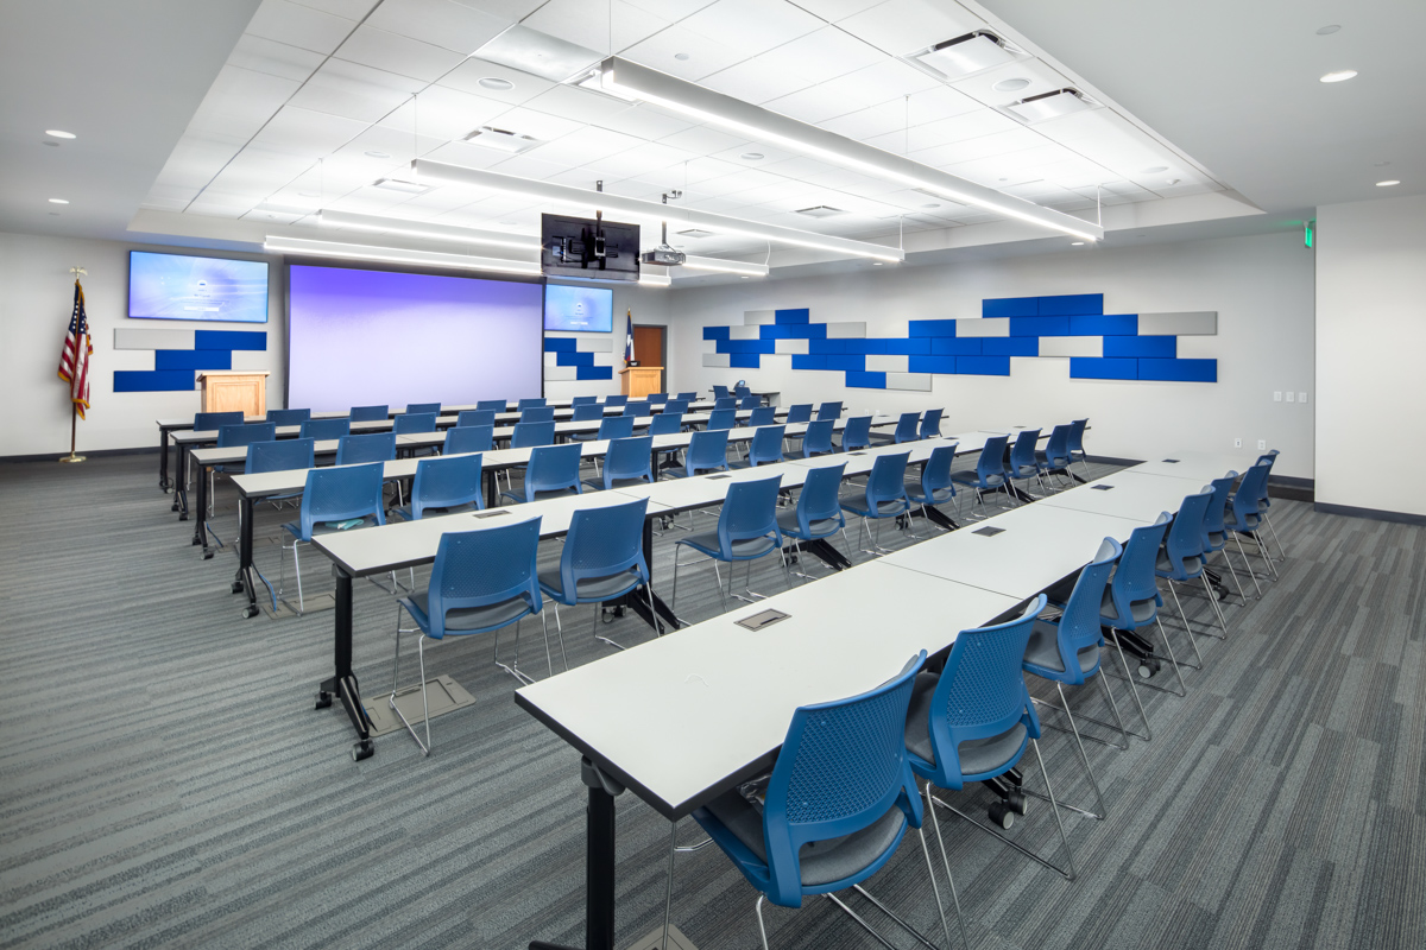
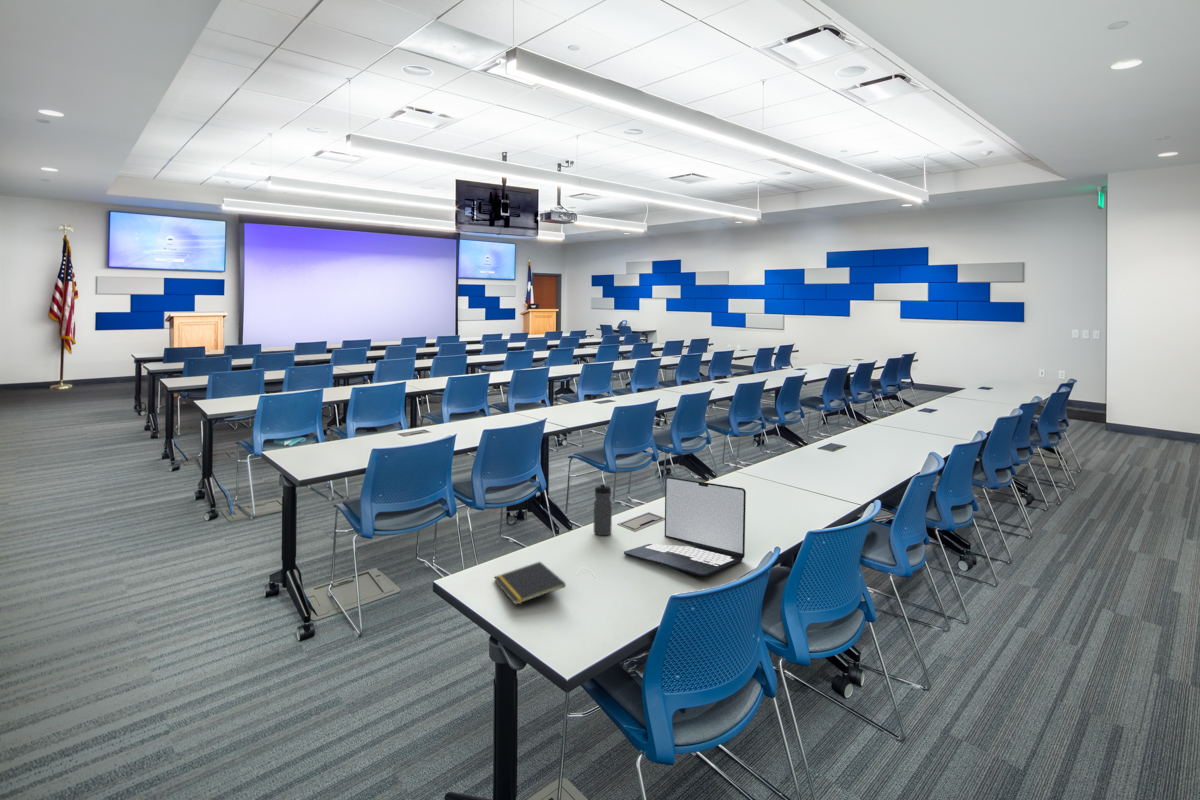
+ water bottle [593,482,613,536]
+ laptop [623,476,747,577]
+ notepad [493,561,567,606]
